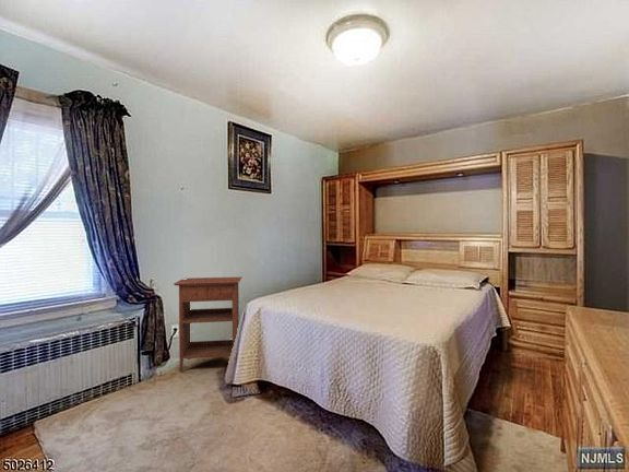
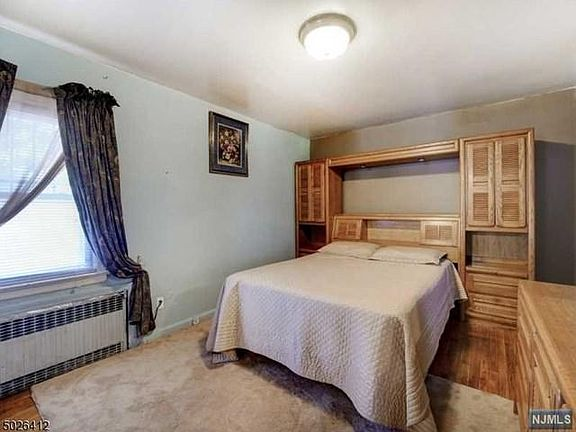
- nightstand [173,276,244,373]
